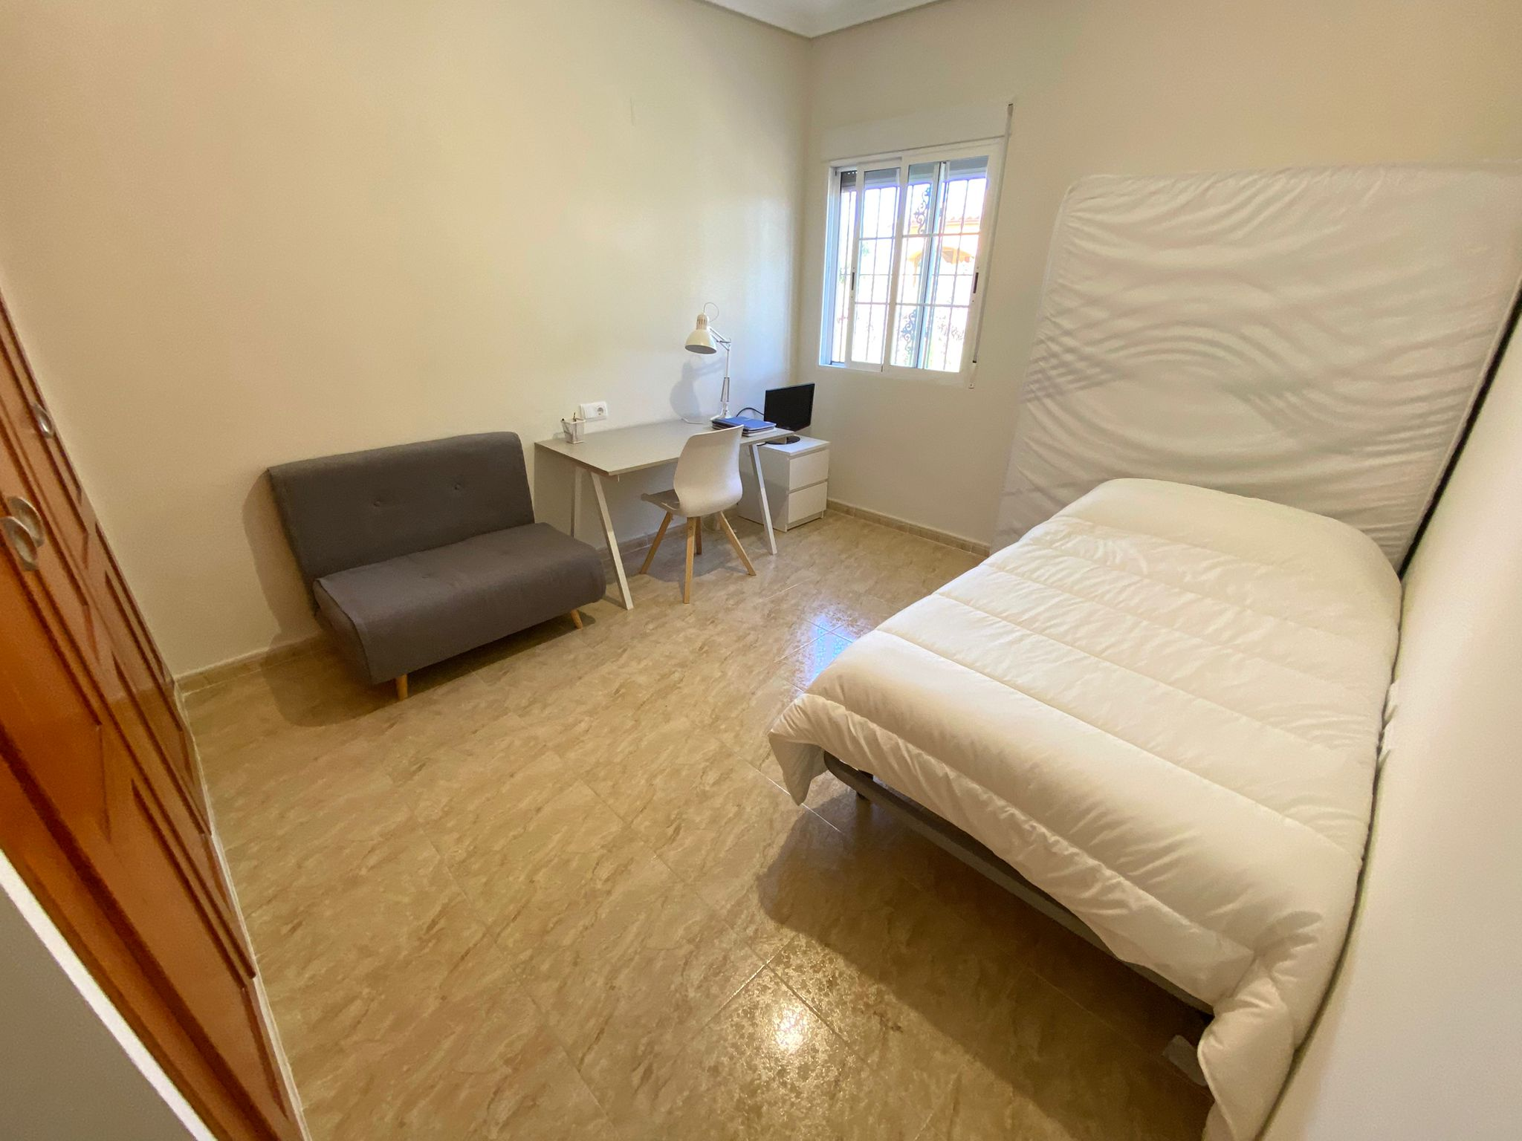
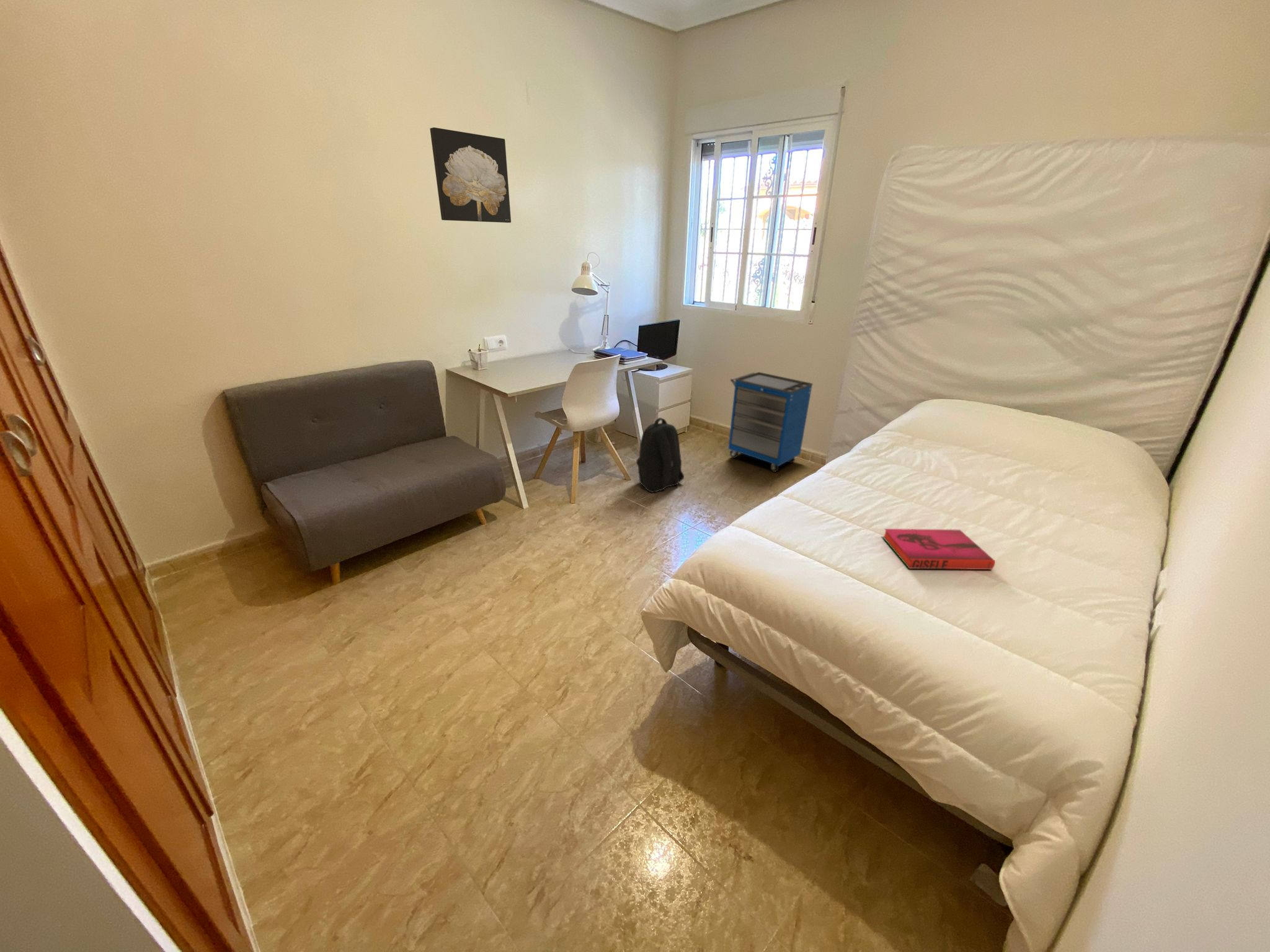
+ backpack [636,417,685,493]
+ wall art [429,127,512,223]
+ cabinet [727,371,814,473]
+ hardback book [882,528,996,570]
